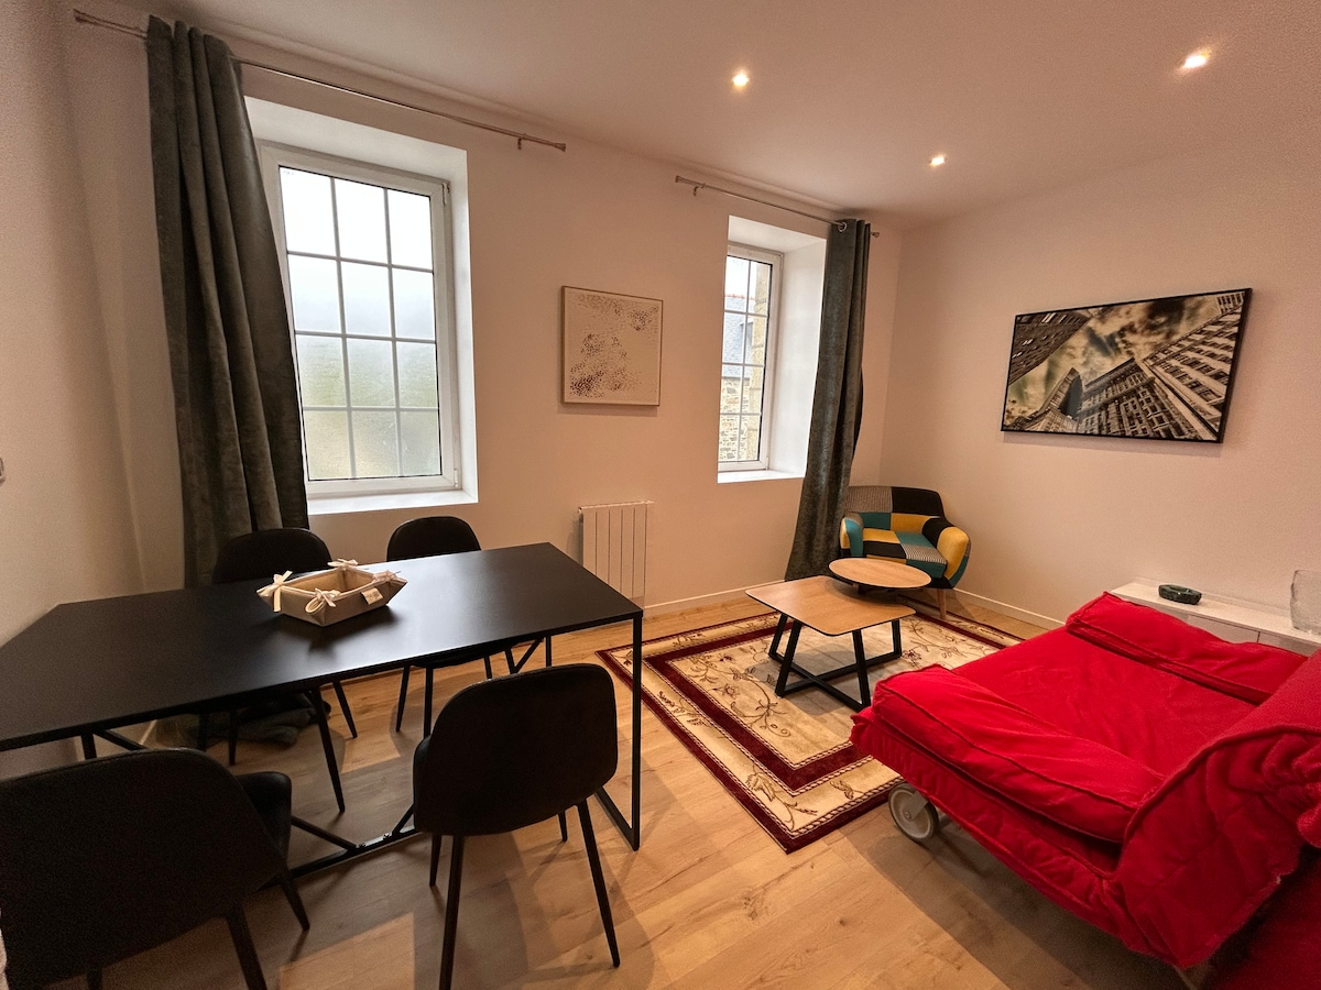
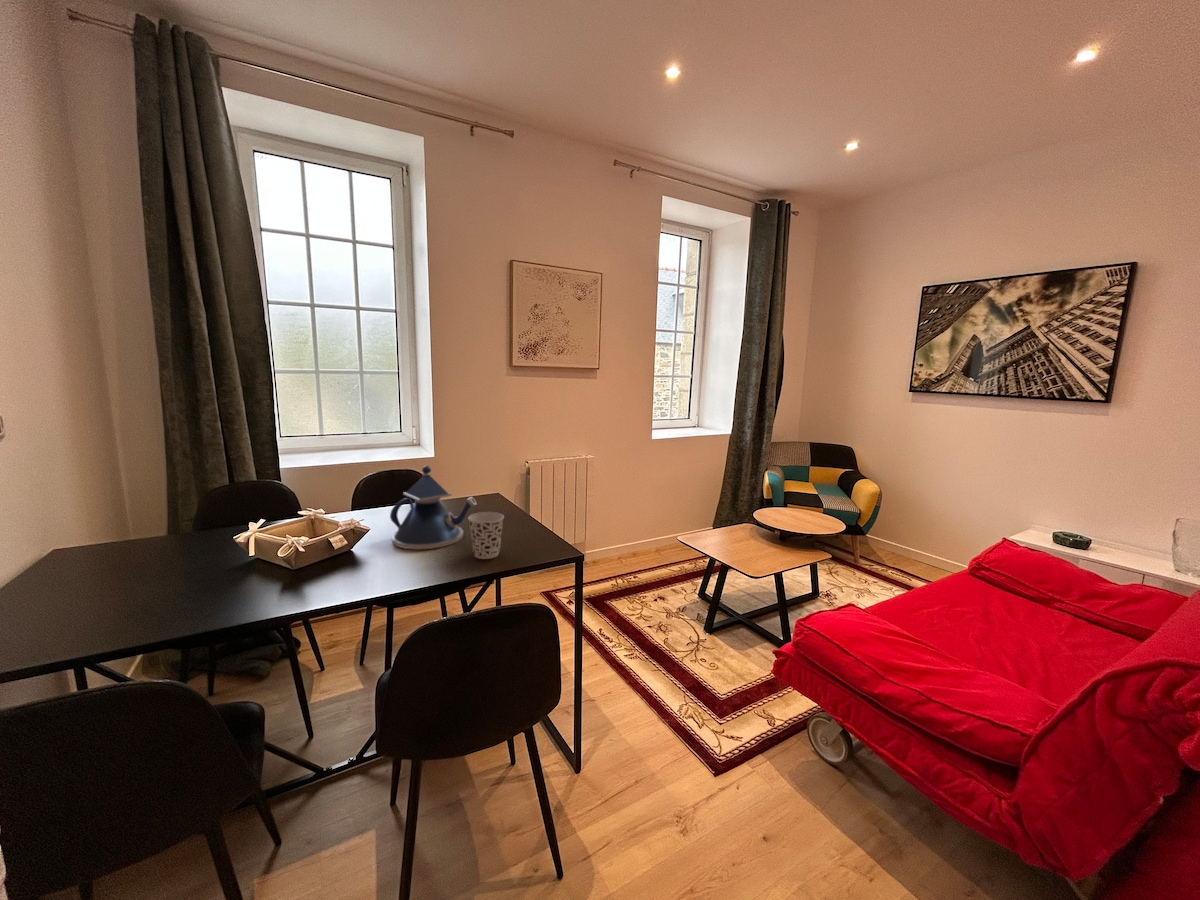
+ teapot [389,465,477,550]
+ cup [467,511,505,560]
